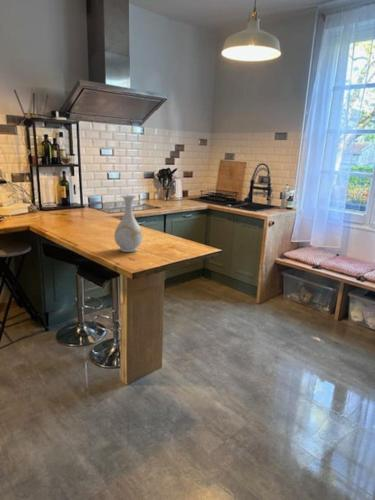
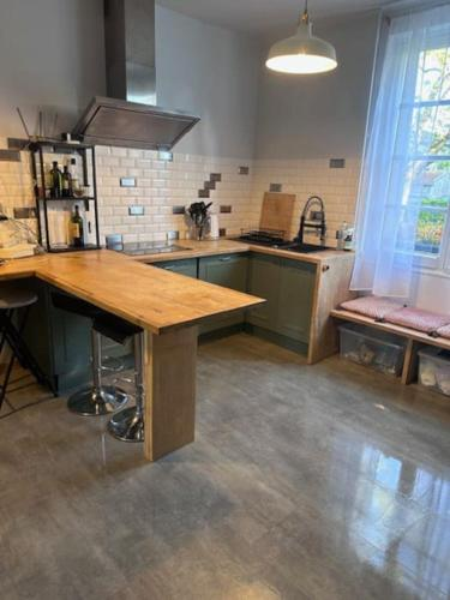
- vase [113,194,144,253]
